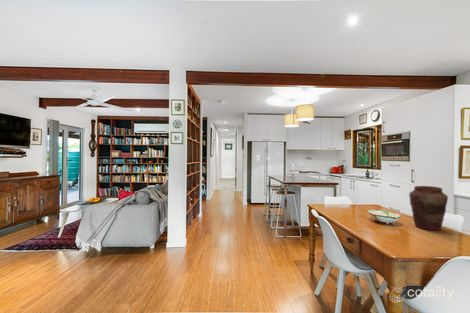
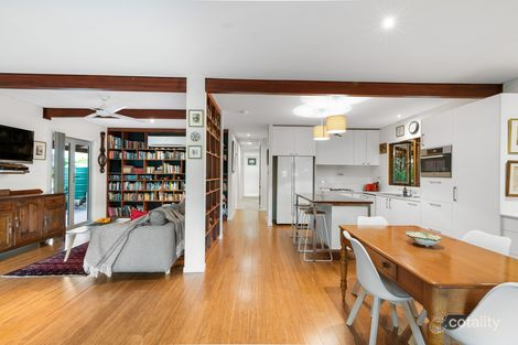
- vase [408,185,449,231]
